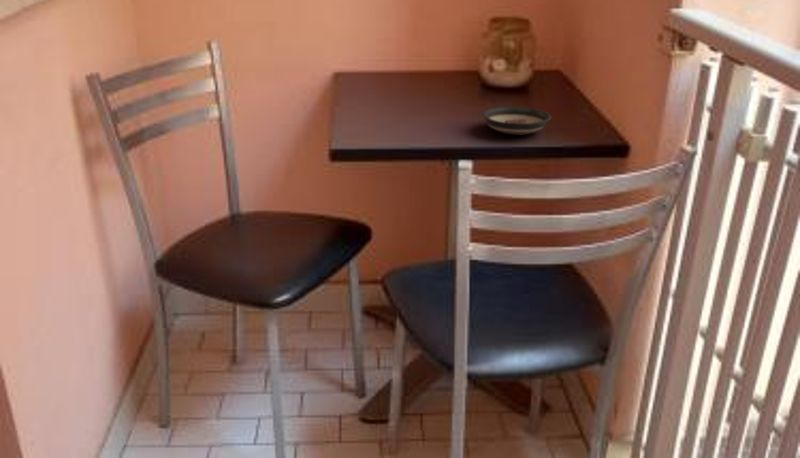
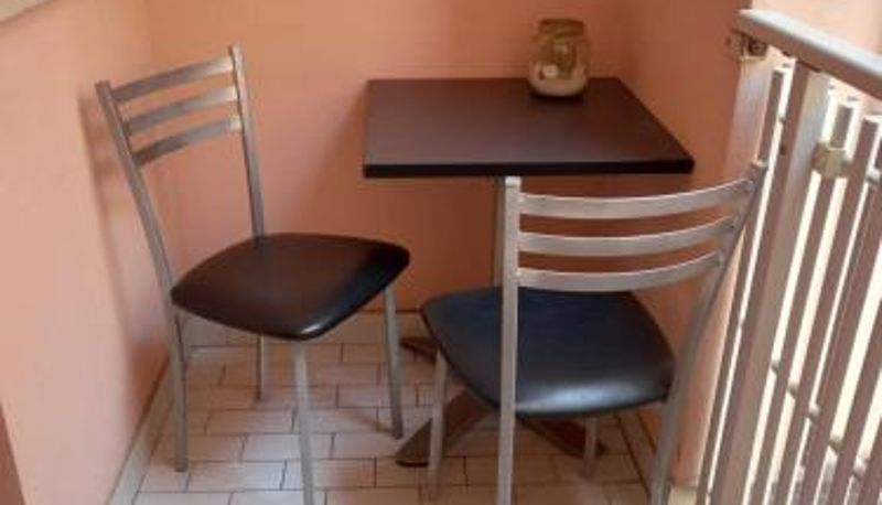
- saucer [481,106,552,135]
